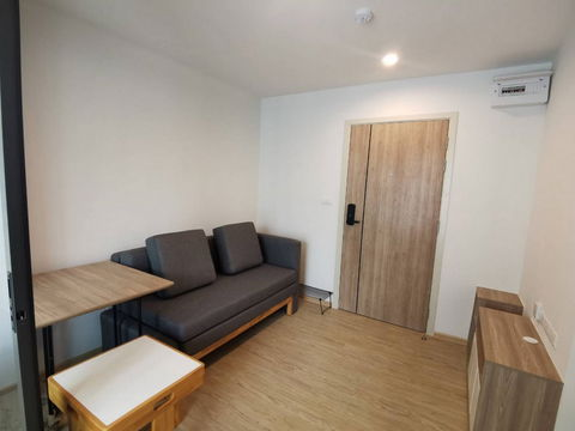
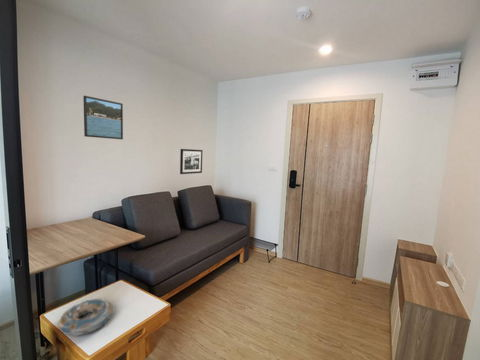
+ decorative bowl [58,297,114,337]
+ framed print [82,95,124,140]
+ picture frame [179,148,204,175]
